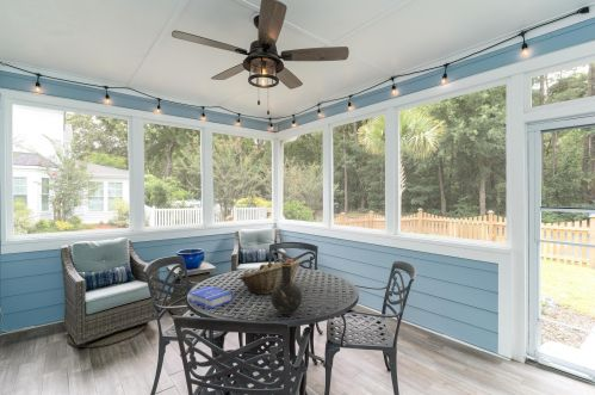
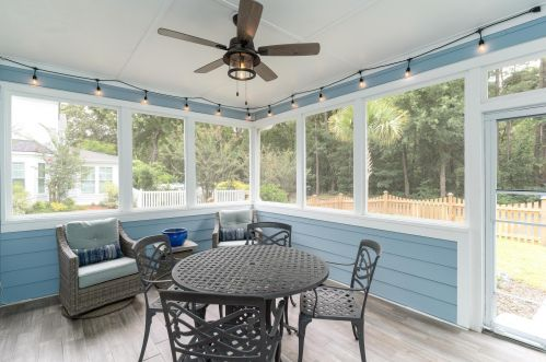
- vase [269,261,303,316]
- book [187,285,234,310]
- fruit basket [238,257,303,295]
